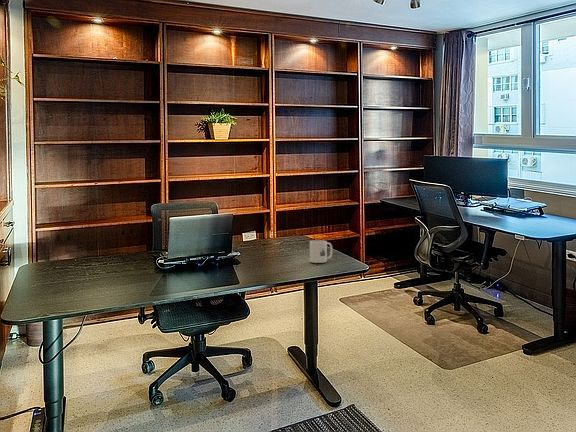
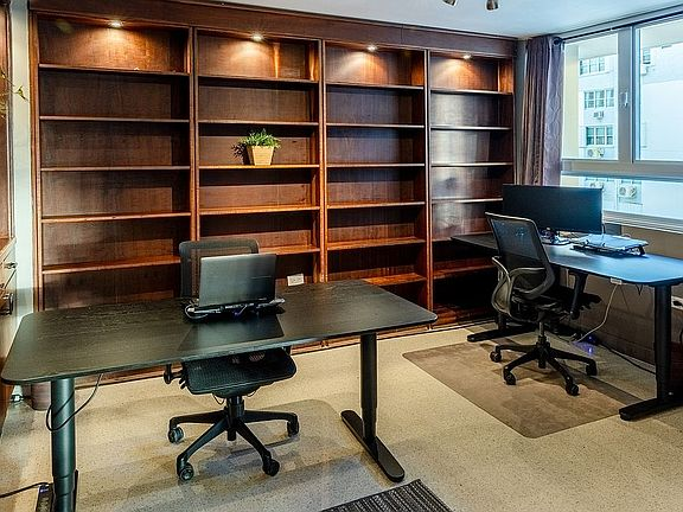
- mug [309,239,333,264]
